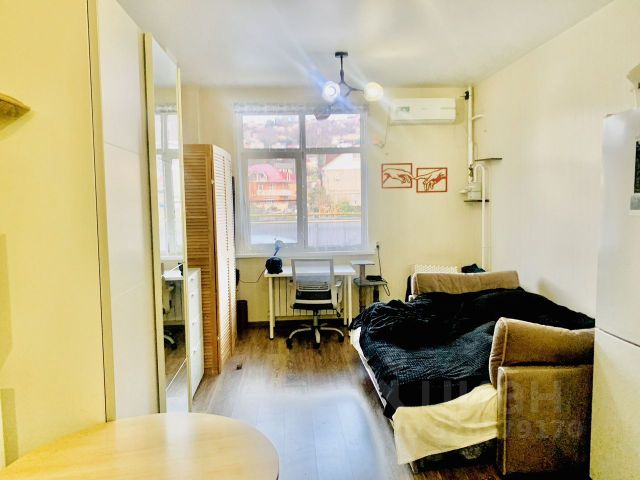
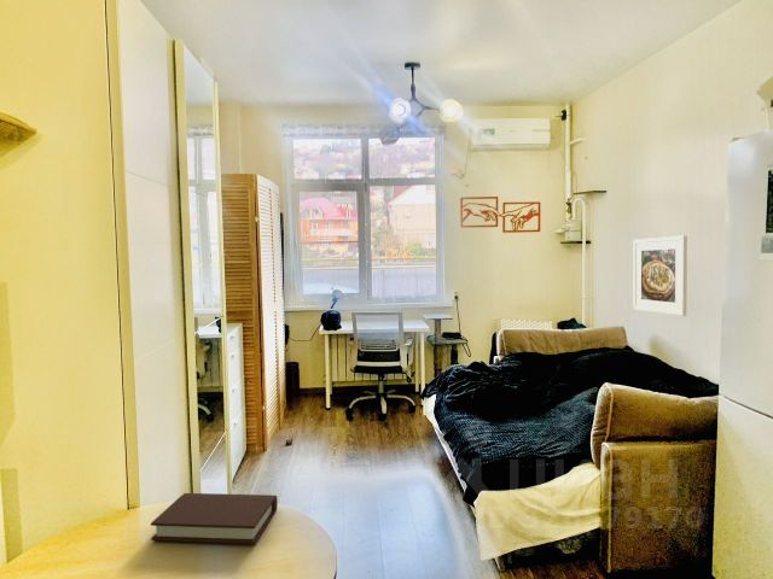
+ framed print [632,234,688,317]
+ book [150,492,279,545]
